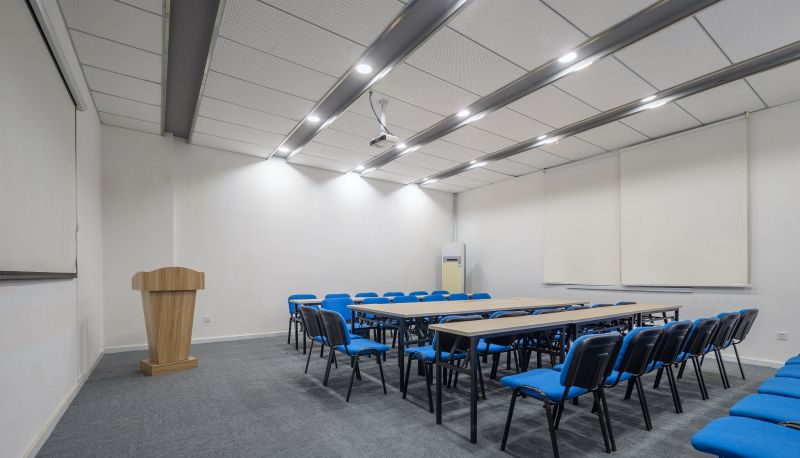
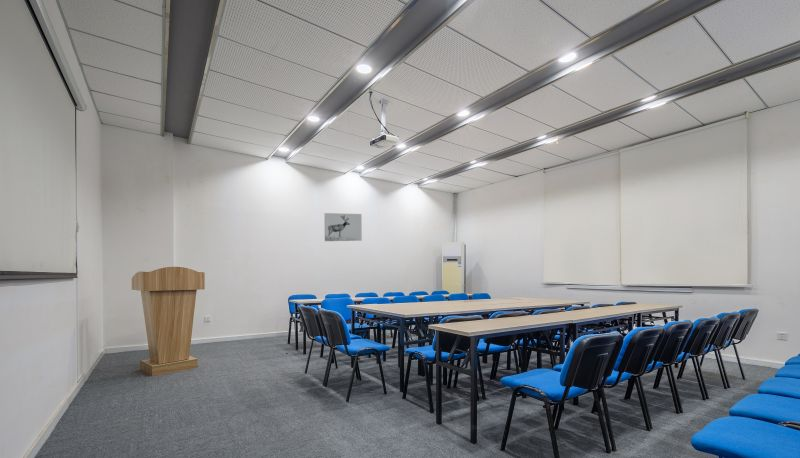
+ wall art [324,212,363,242]
